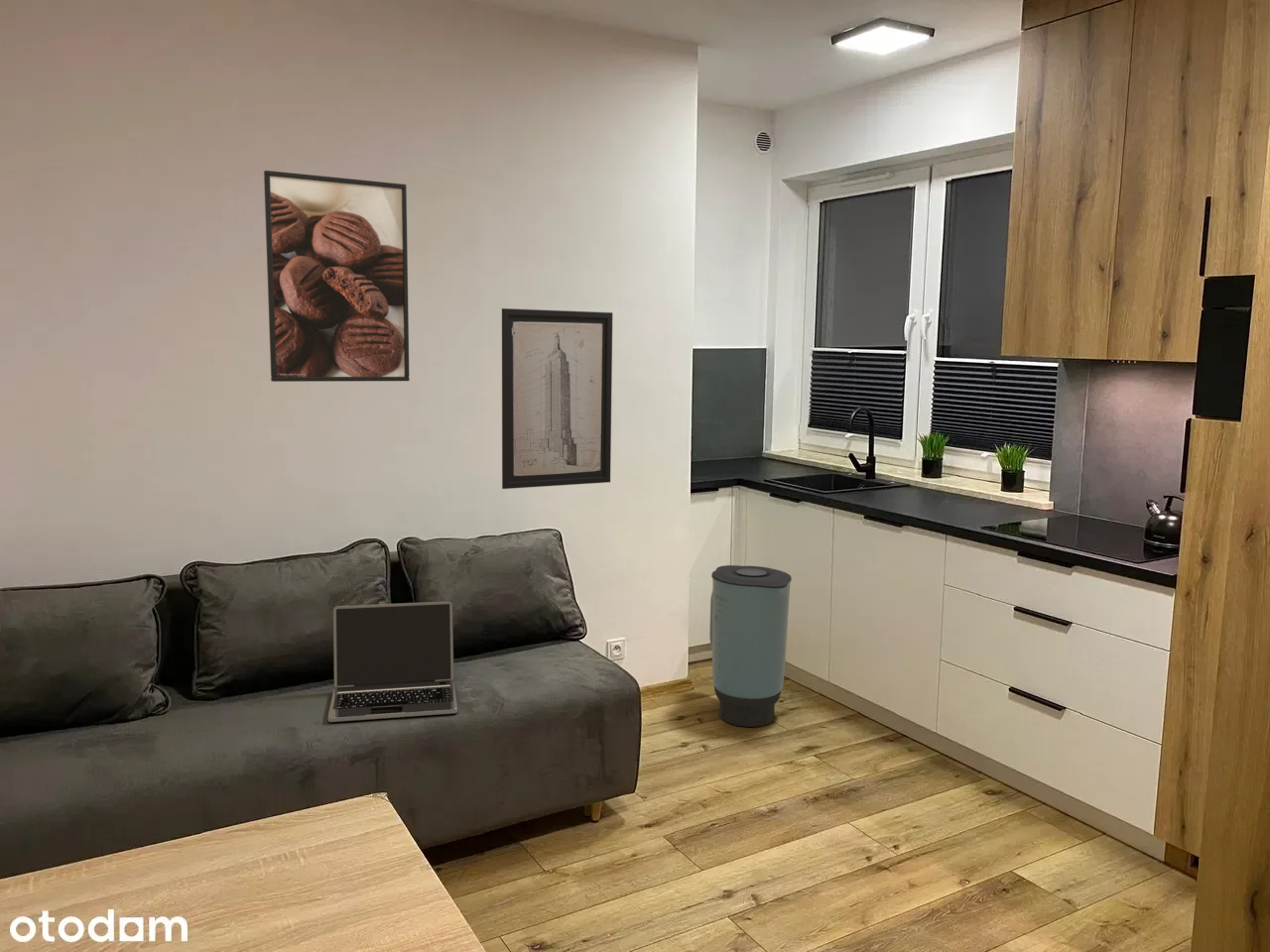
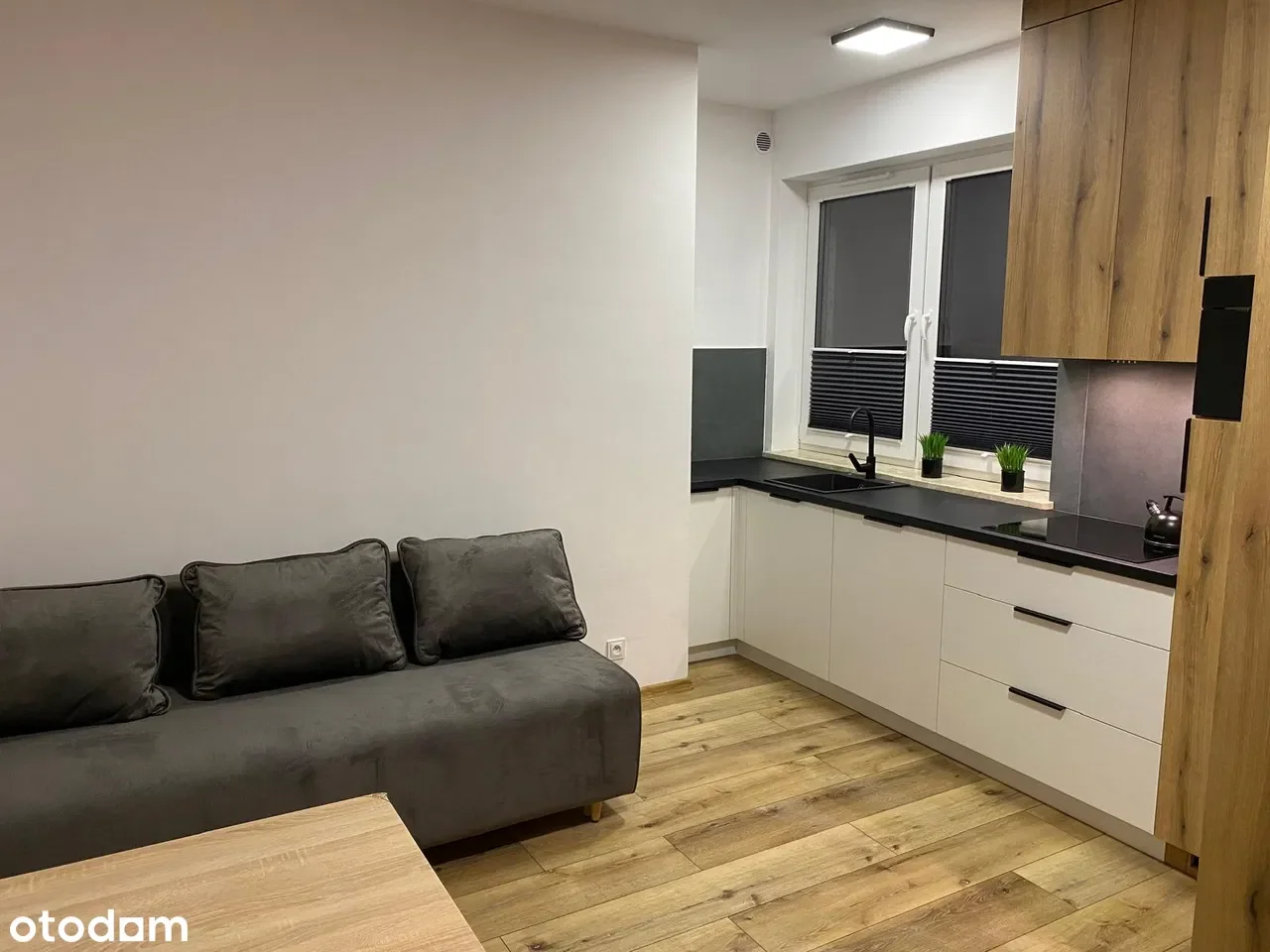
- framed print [263,170,411,383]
- wall art [501,307,613,490]
- laptop [327,601,458,723]
- trash can [708,564,793,728]
